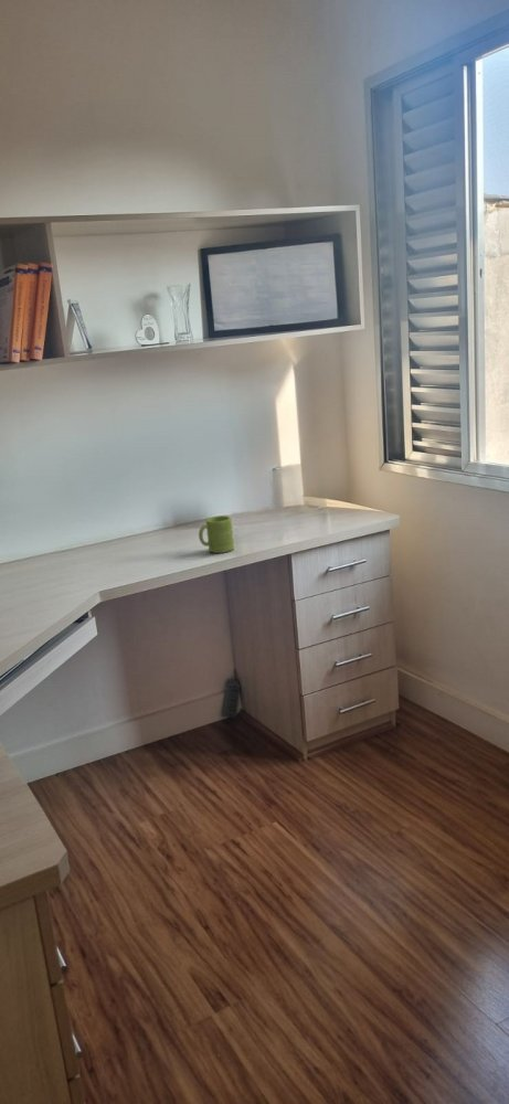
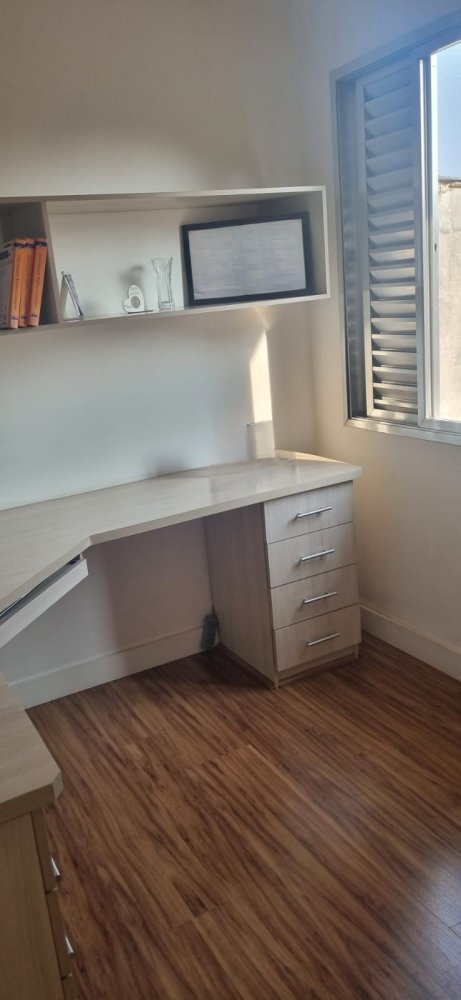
- mug [198,514,235,554]
